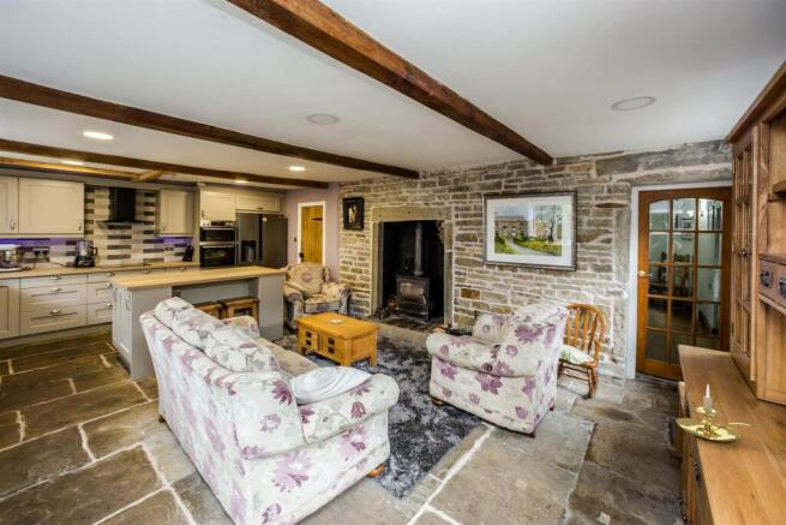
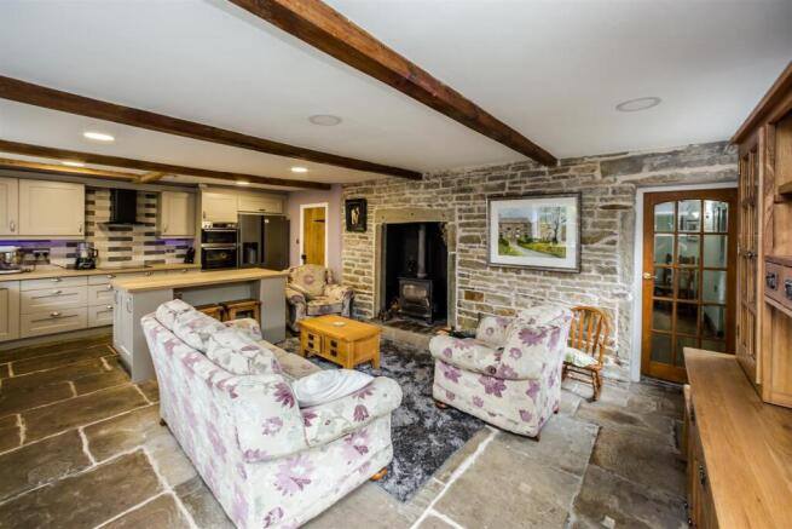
- candle holder [676,383,752,443]
